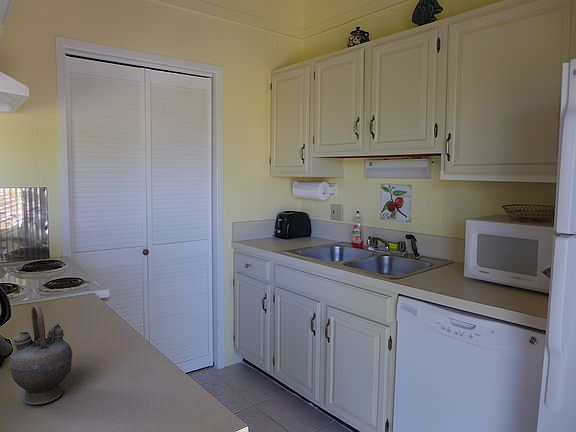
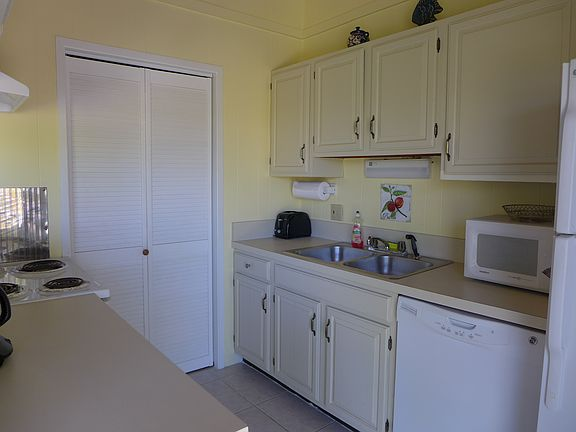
- teapot [8,303,73,405]
